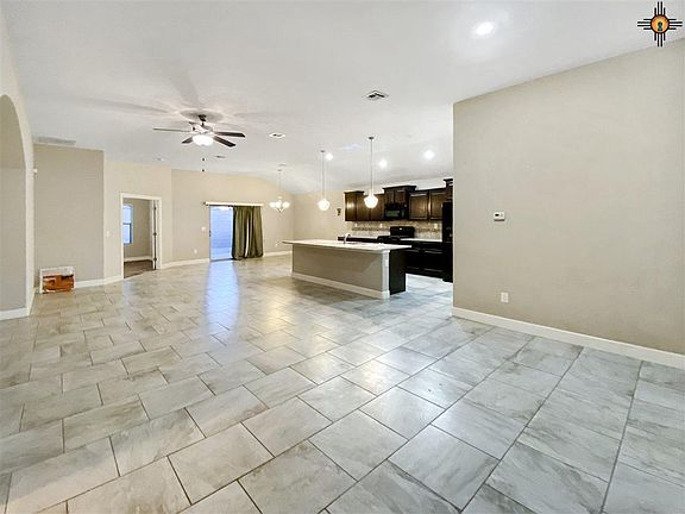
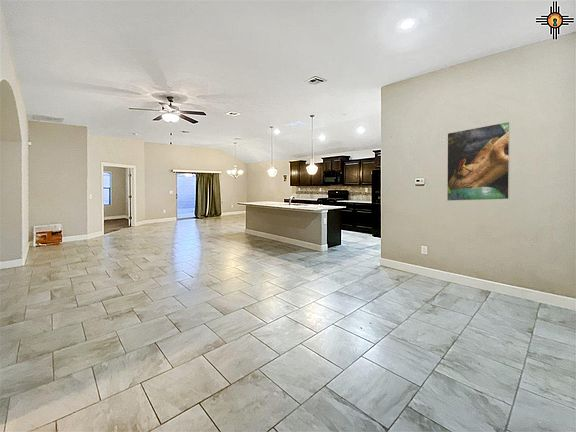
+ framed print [446,121,511,202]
